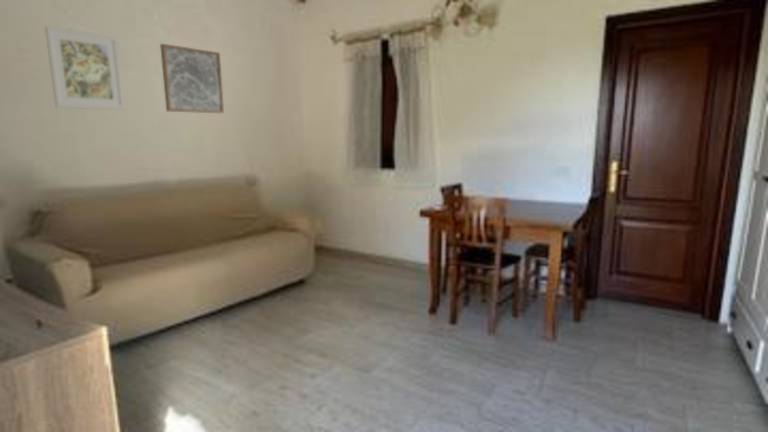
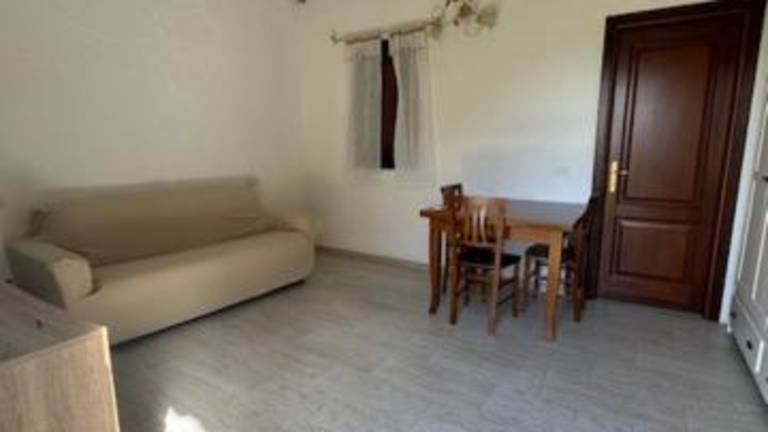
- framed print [44,25,126,111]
- wall art [159,43,225,114]
